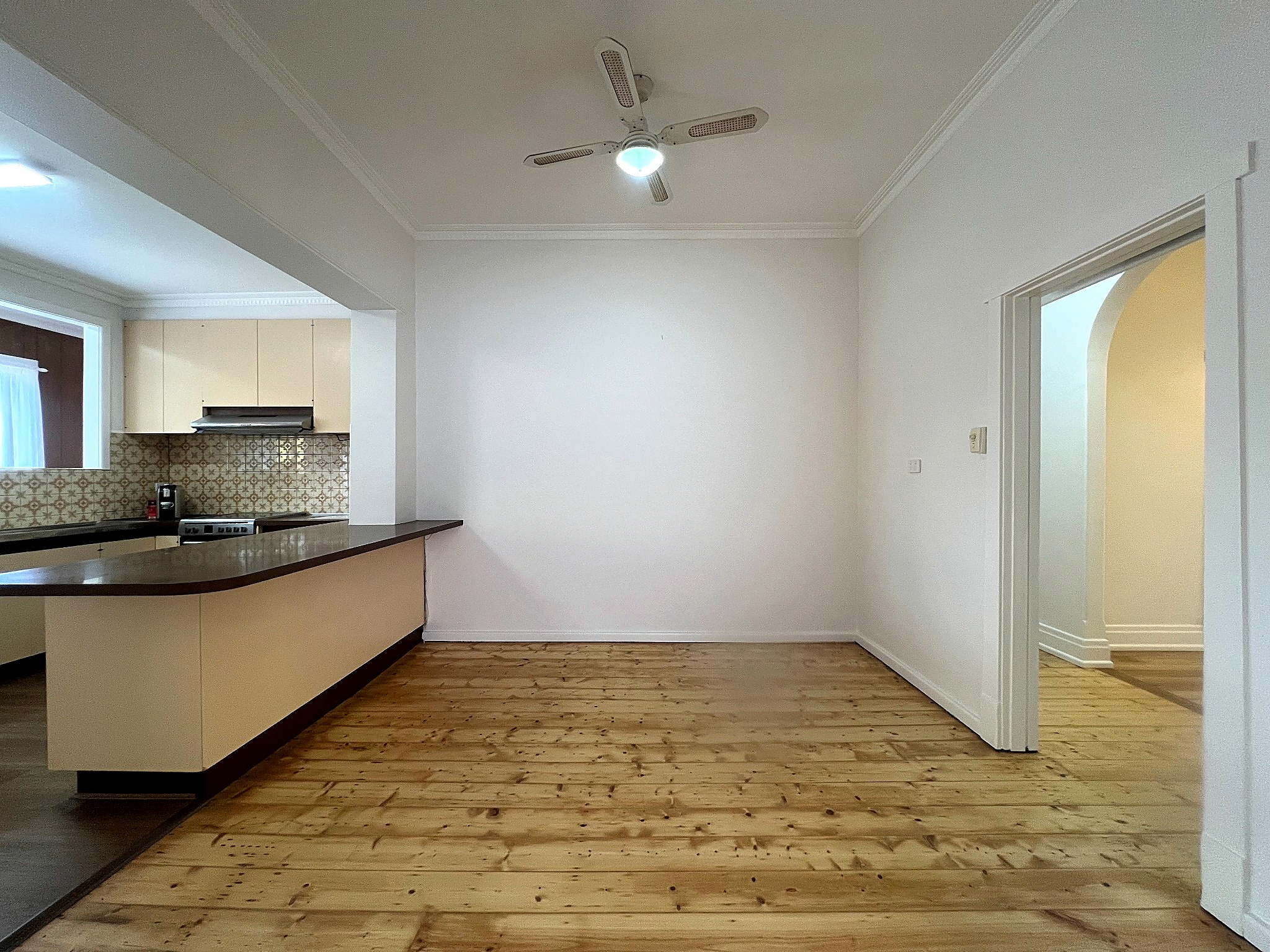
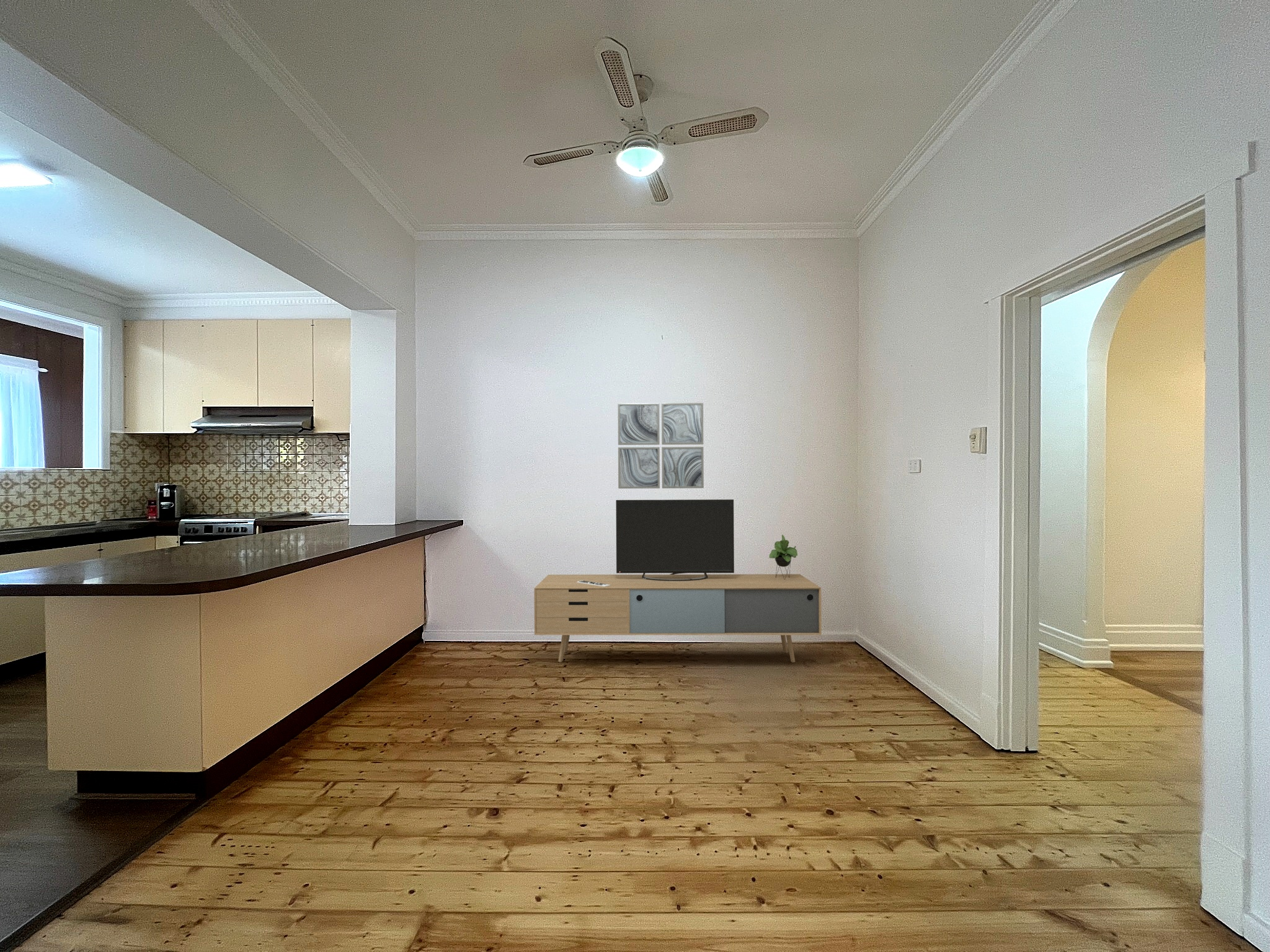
+ media console [533,499,822,663]
+ wall art [617,402,704,489]
